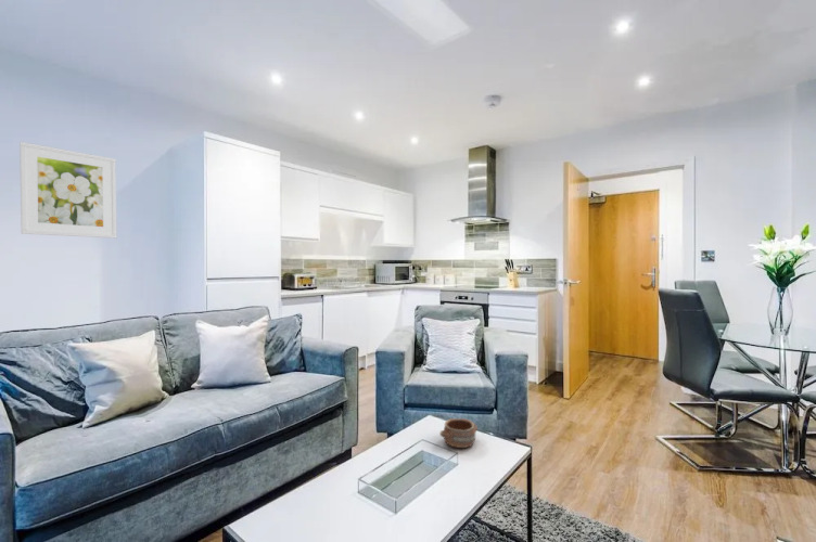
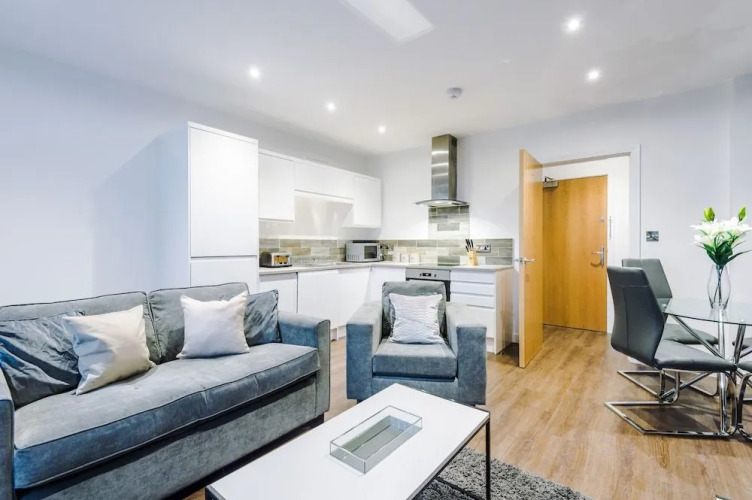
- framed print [18,141,118,240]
- pottery [438,417,479,449]
